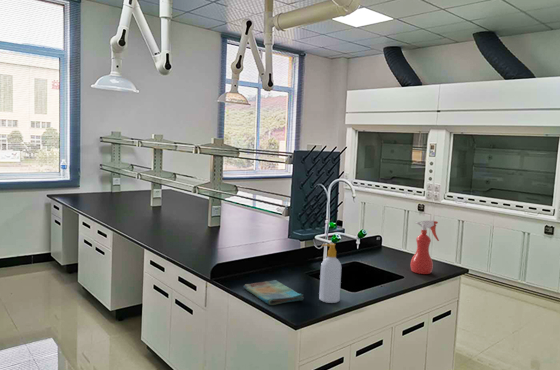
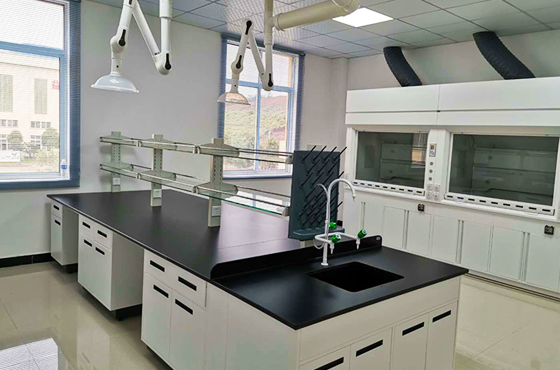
- dish towel [243,279,305,306]
- spray bottle [410,220,440,275]
- soap bottle [318,243,342,304]
